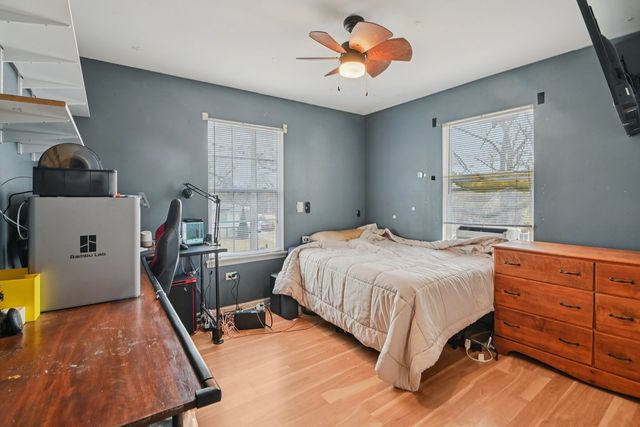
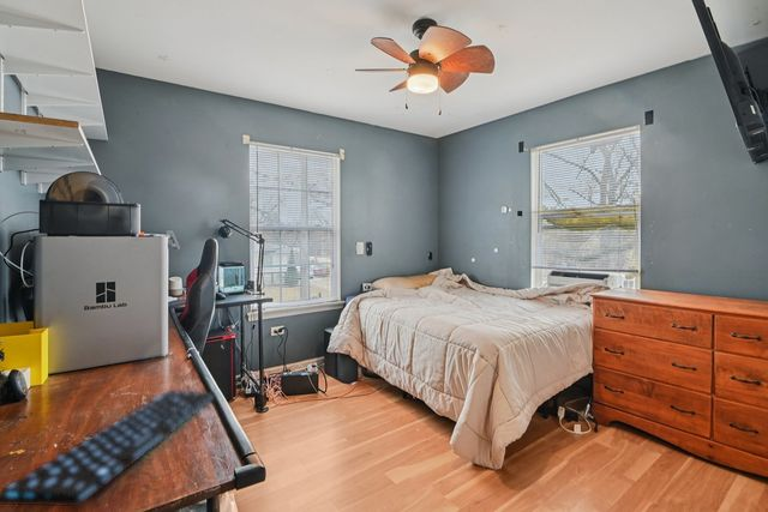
+ keyboard [0,388,218,507]
